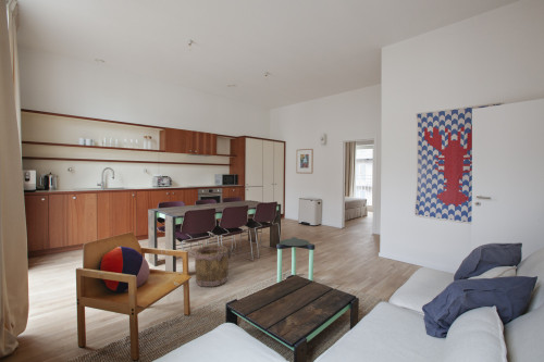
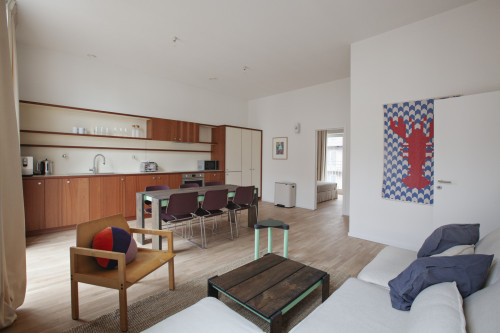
- bucket [194,244,233,288]
